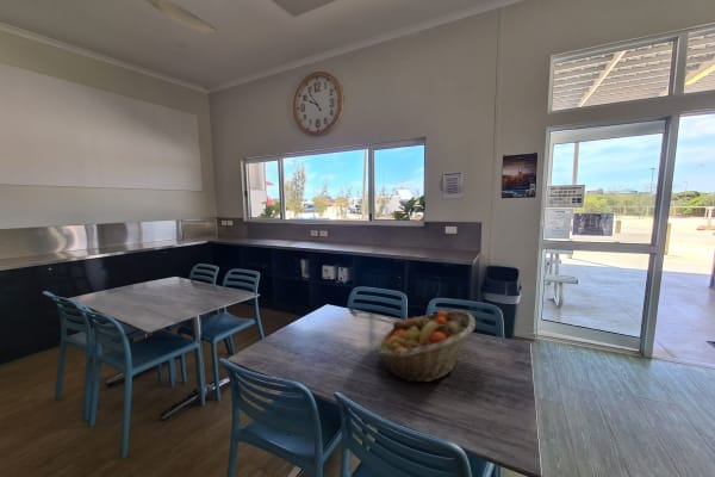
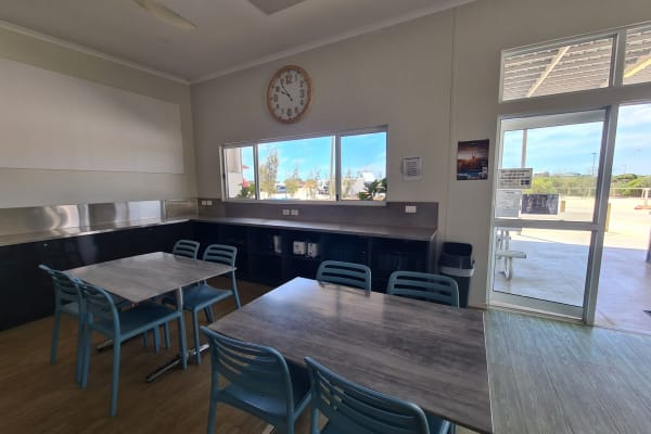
- fruit basket [373,309,477,384]
